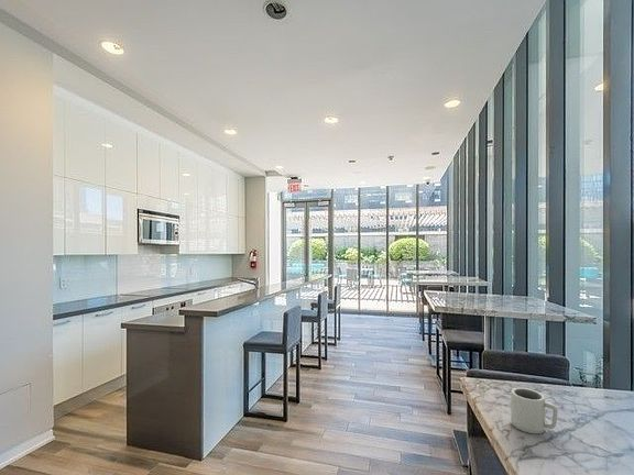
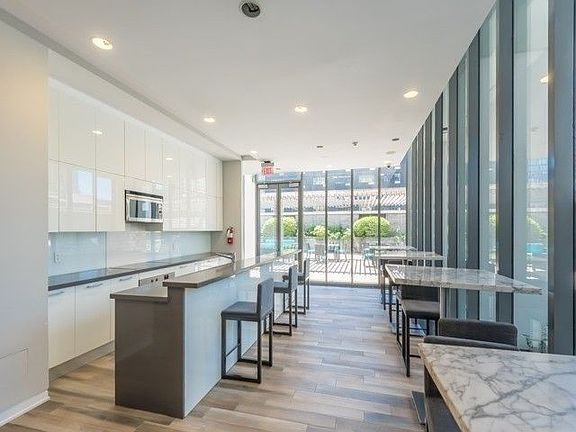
- cup [510,387,559,435]
